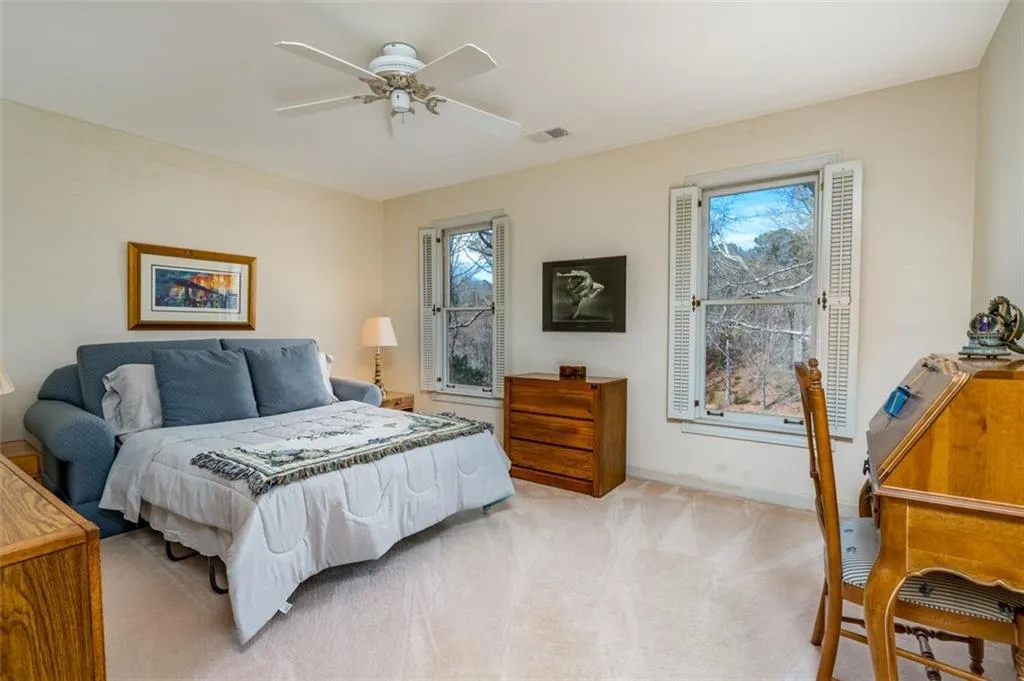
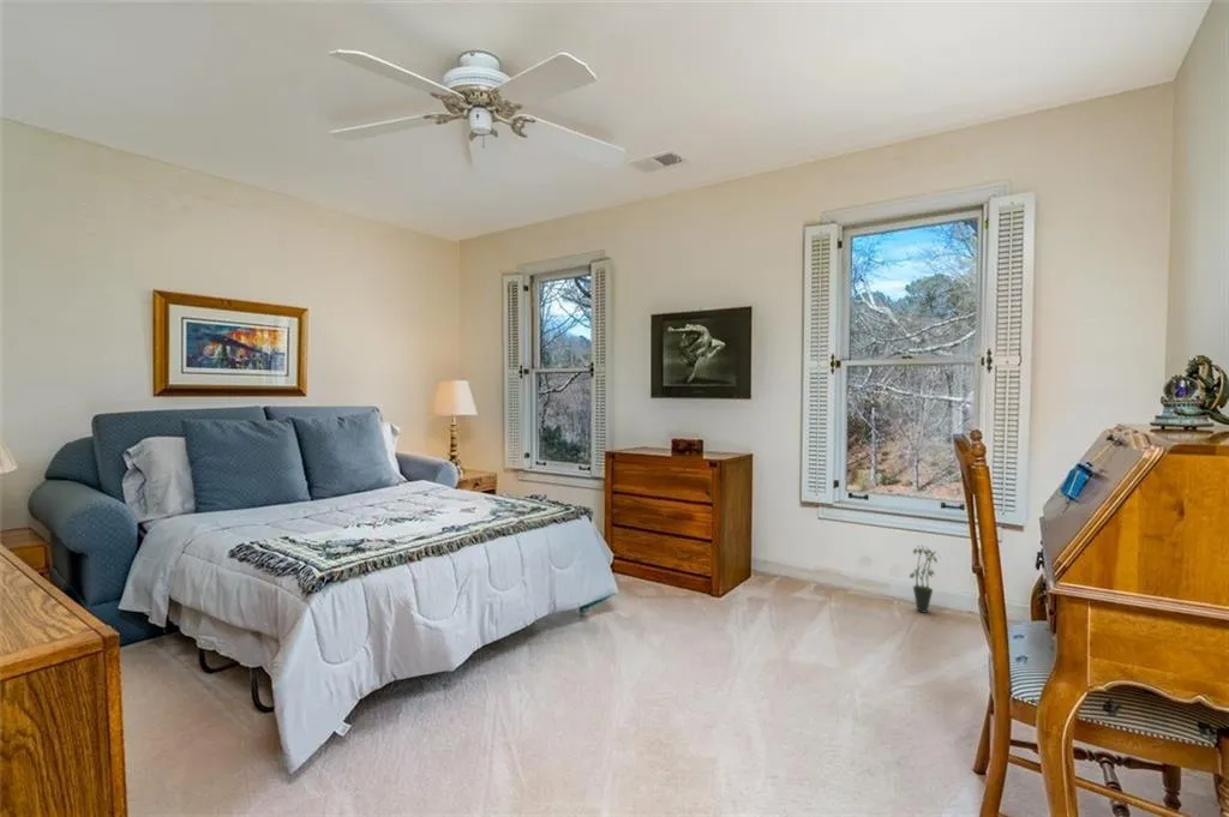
+ potted plant [909,543,941,614]
